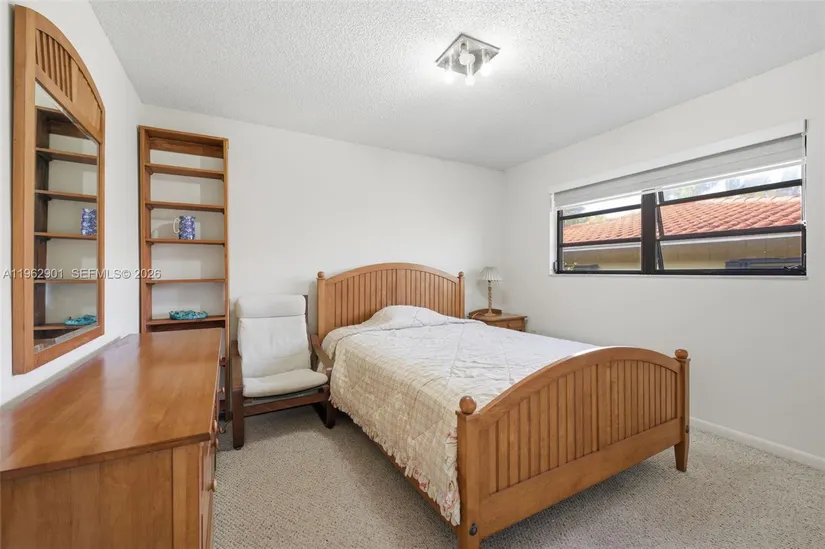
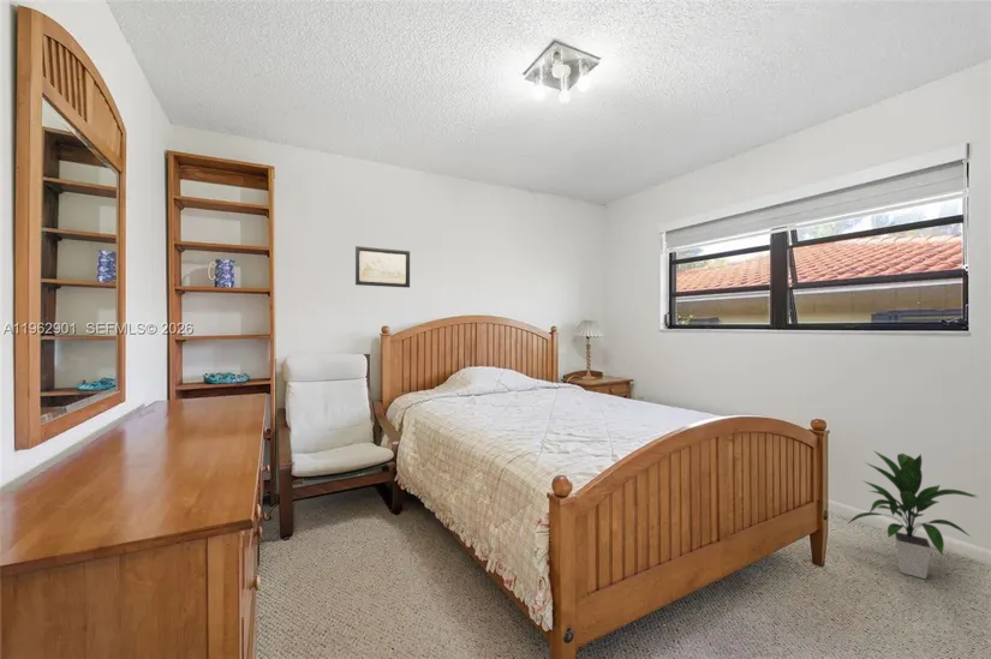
+ wall art [354,245,411,289]
+ indoor plant [846,449,979,580]
